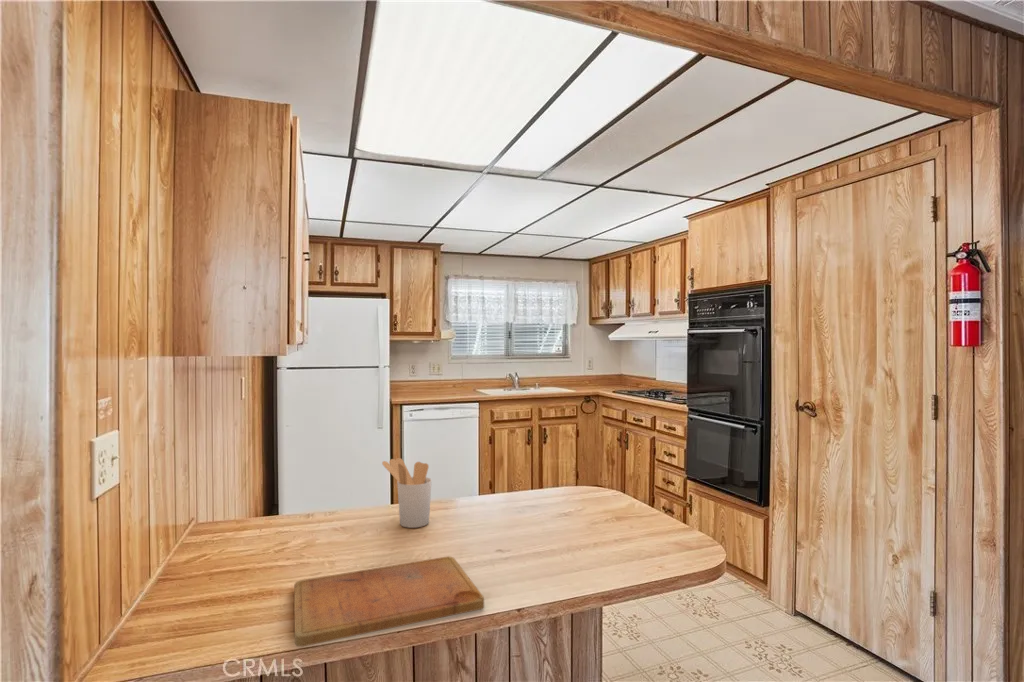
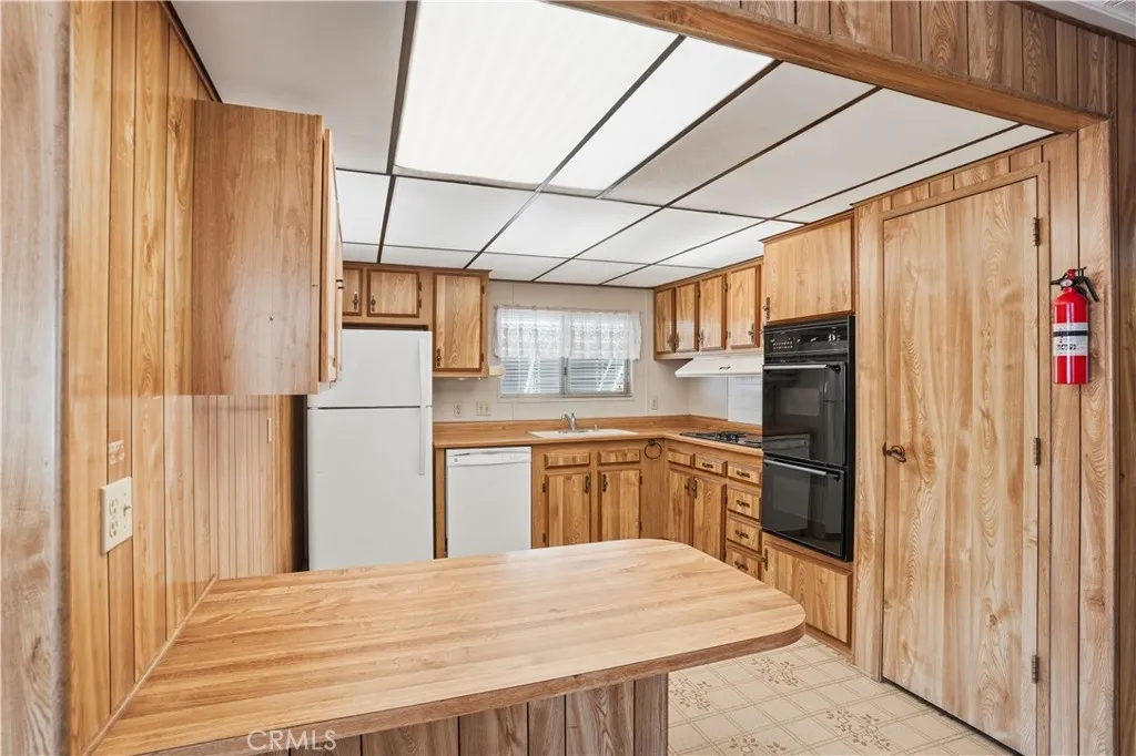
- utensil holder [381,457,433,529]
- cutting board [293,555,485,647]
